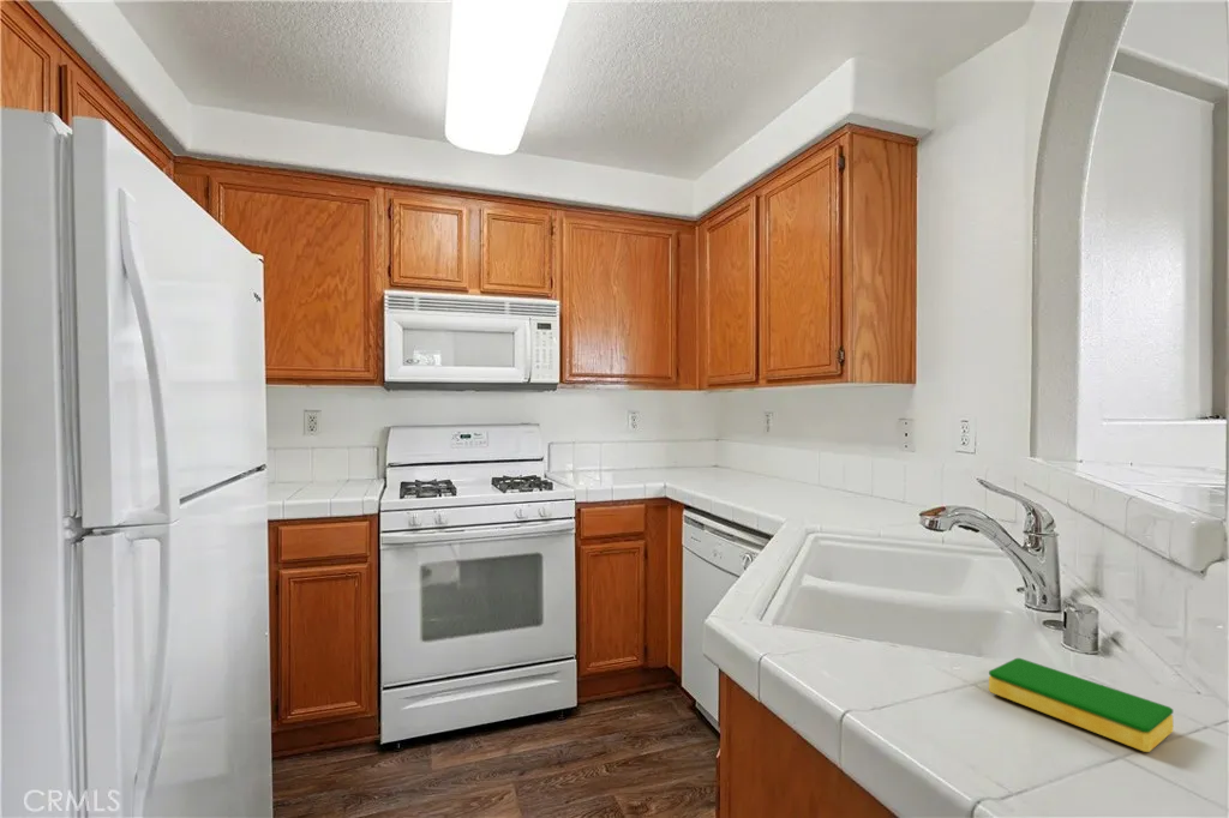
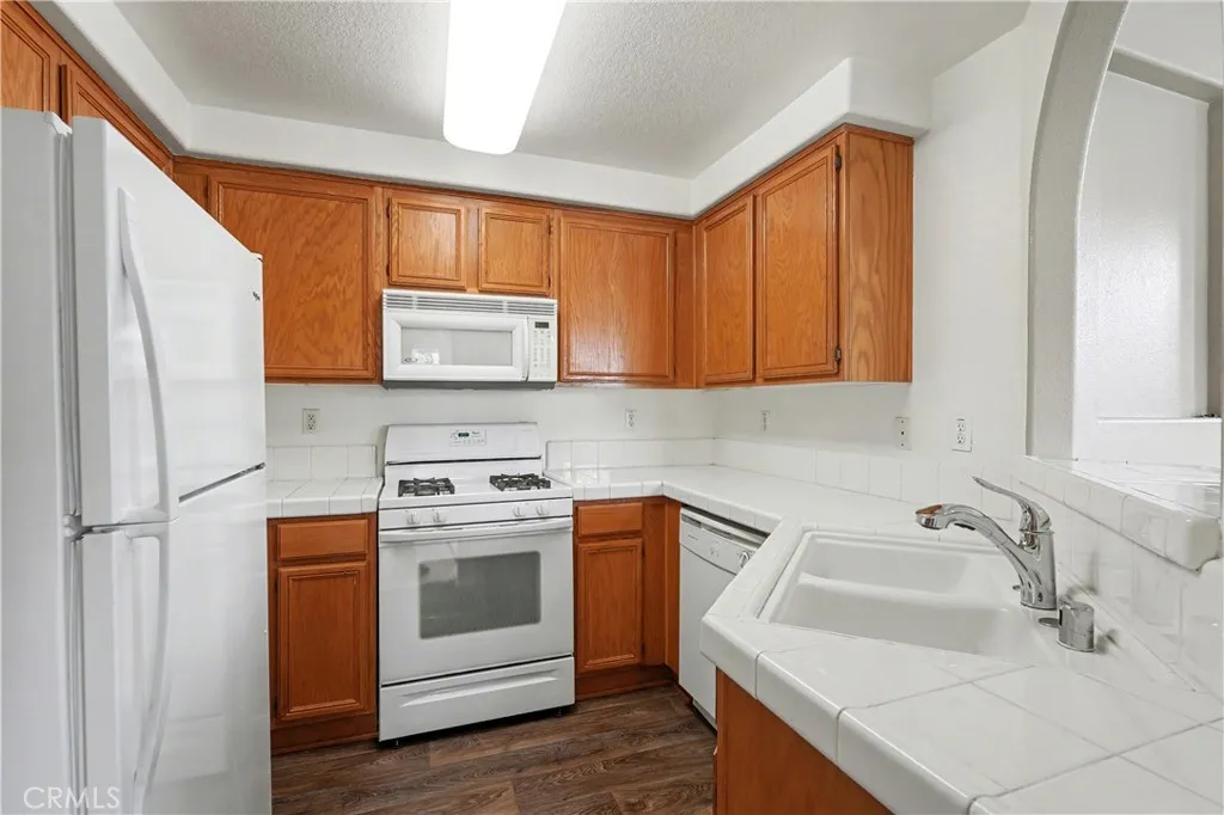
- dish sponge [988,657,1174,753]
